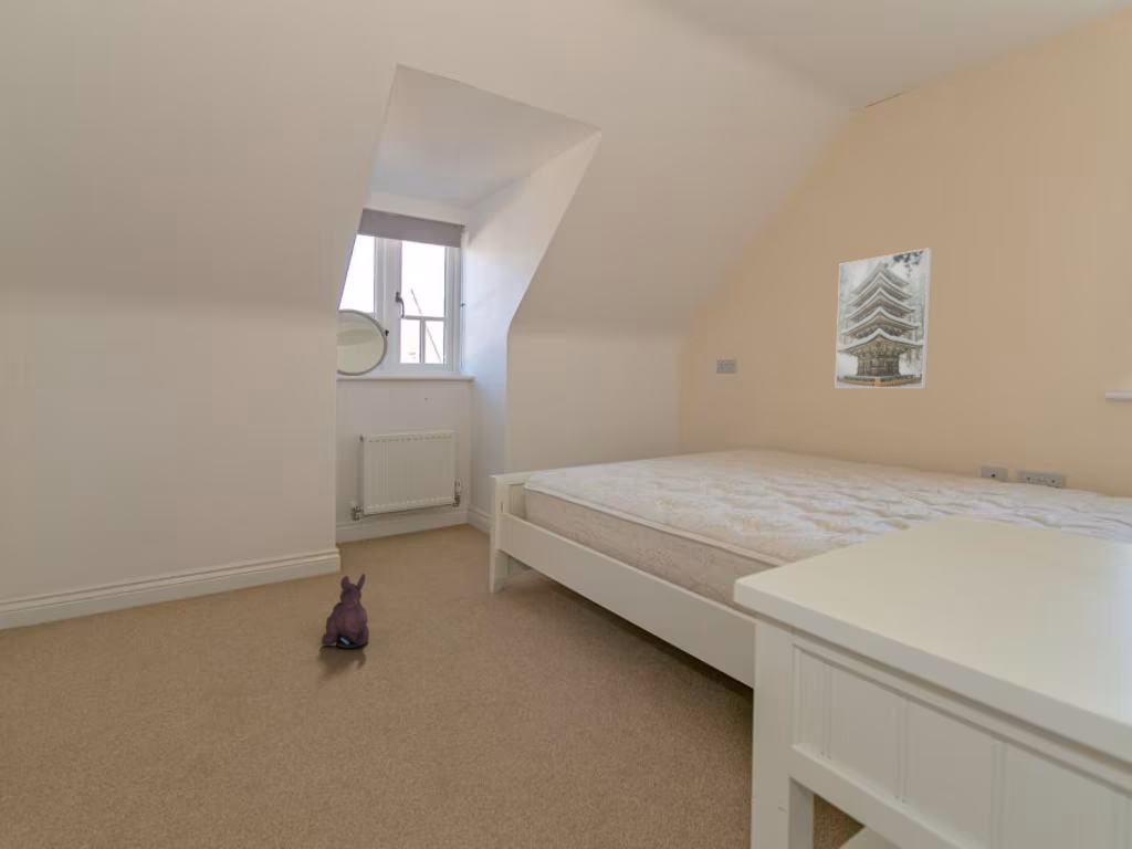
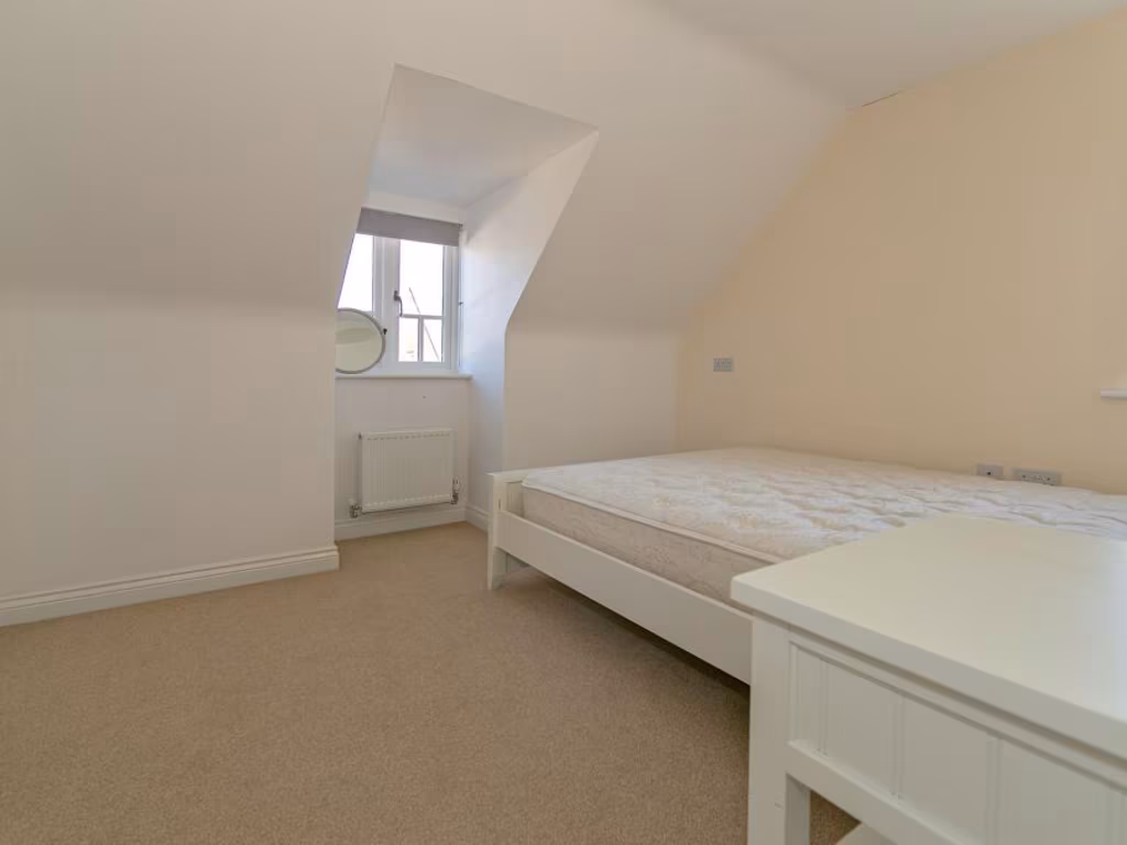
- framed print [834,247,933,389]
- plush toy [321,573,370,649]
